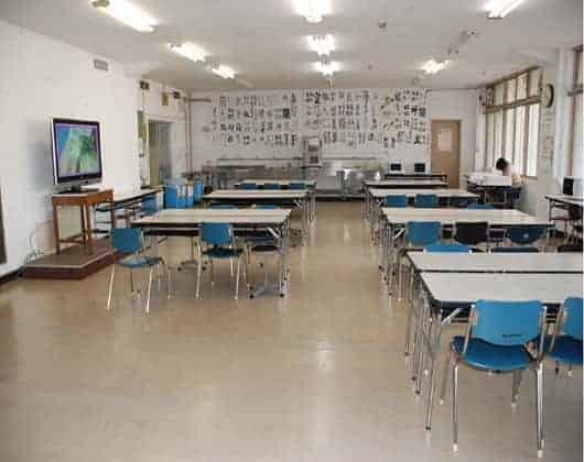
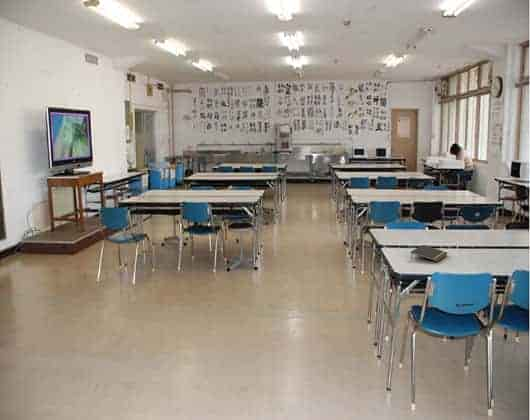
+ notepad [410,244,449,262]
